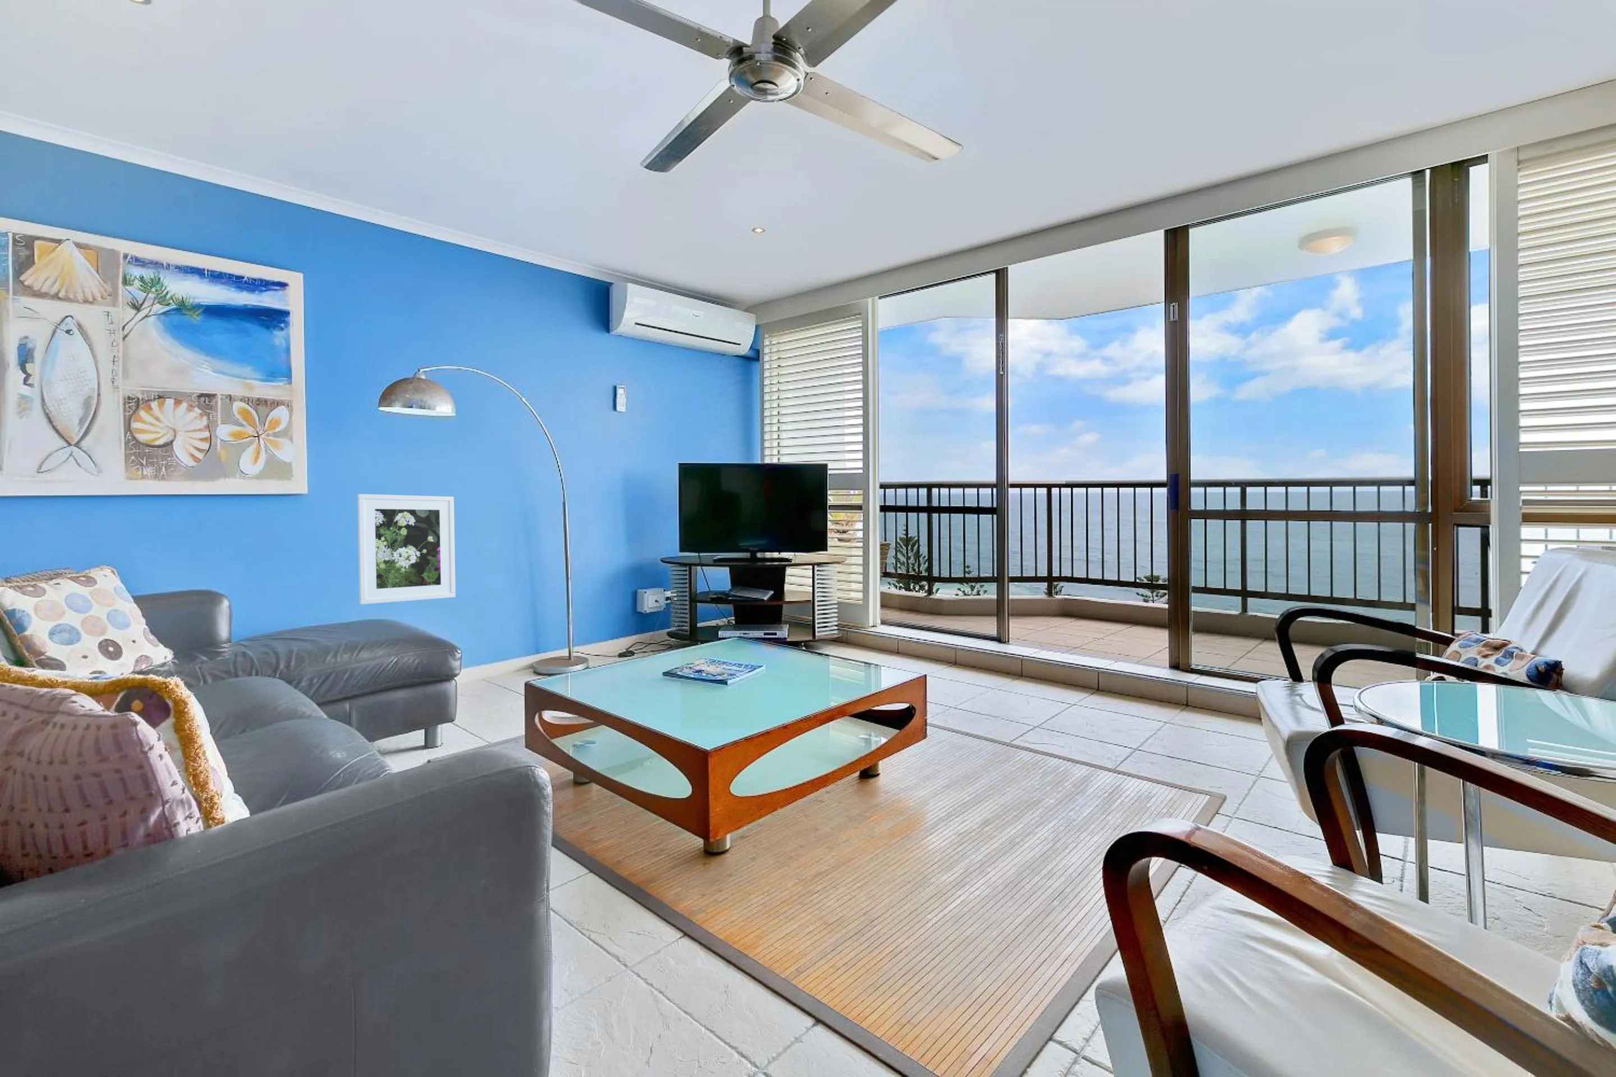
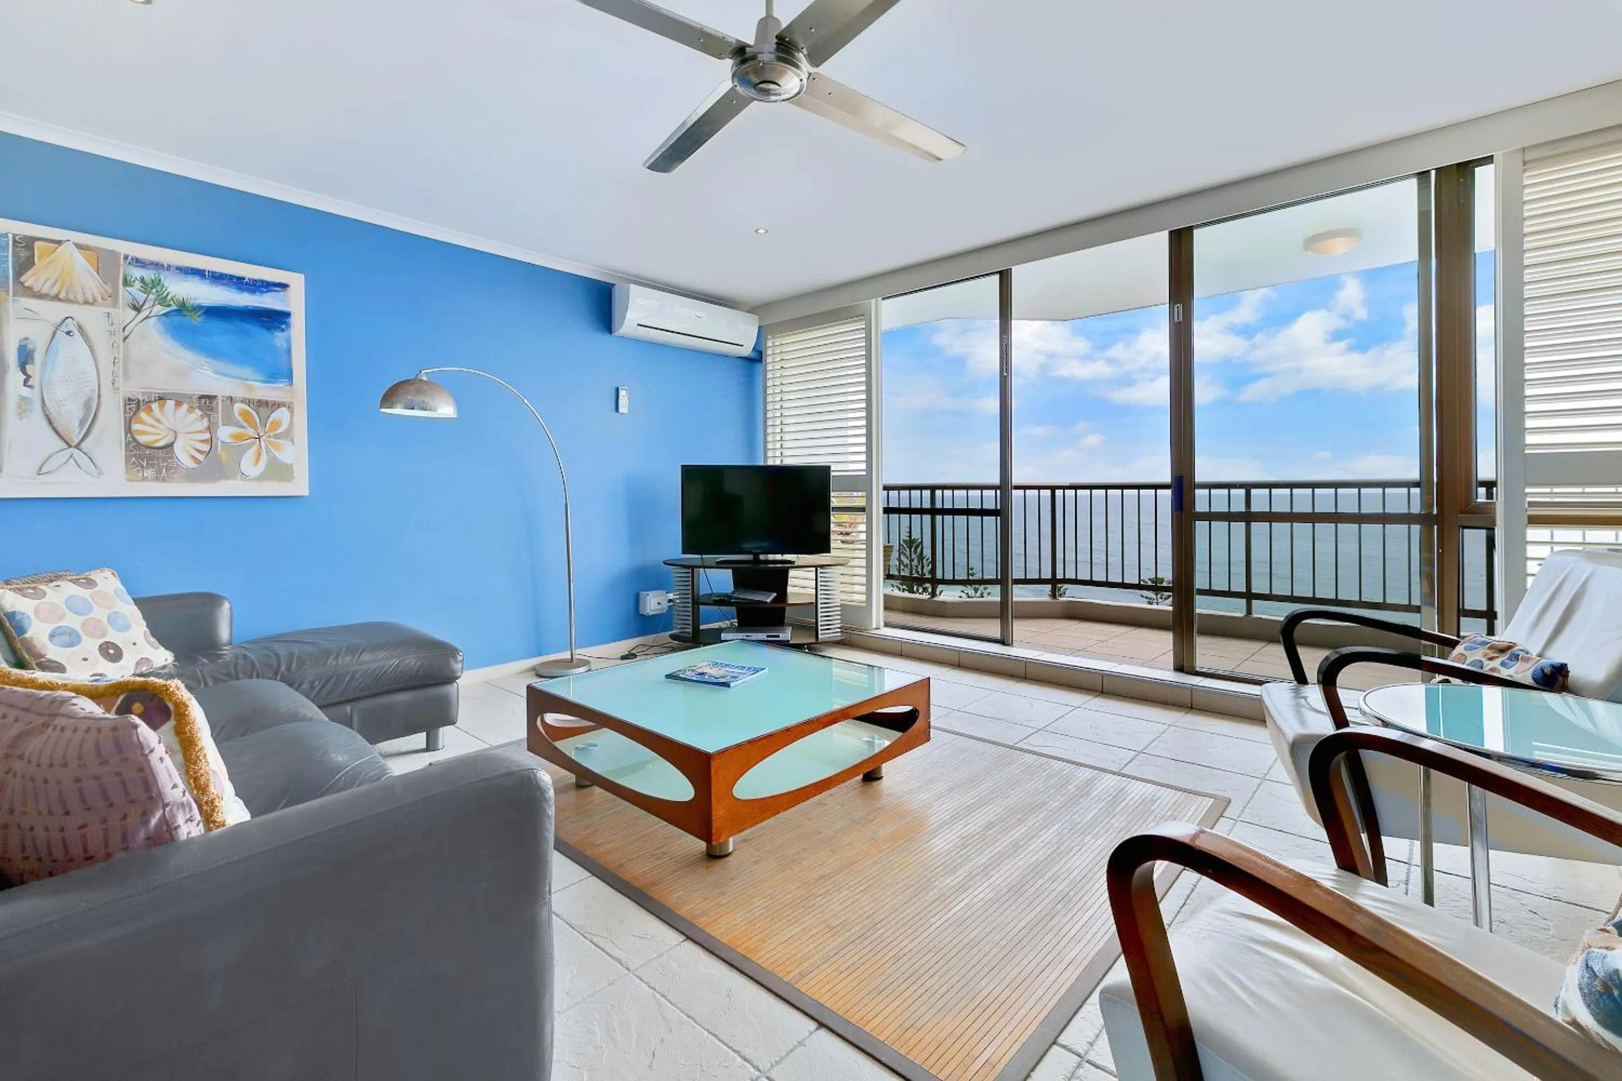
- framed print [357,494,456,606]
